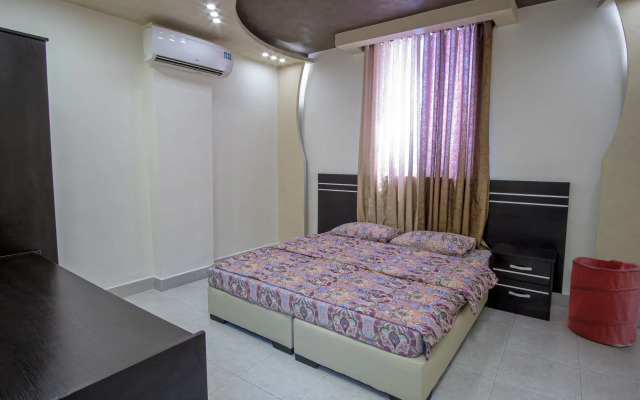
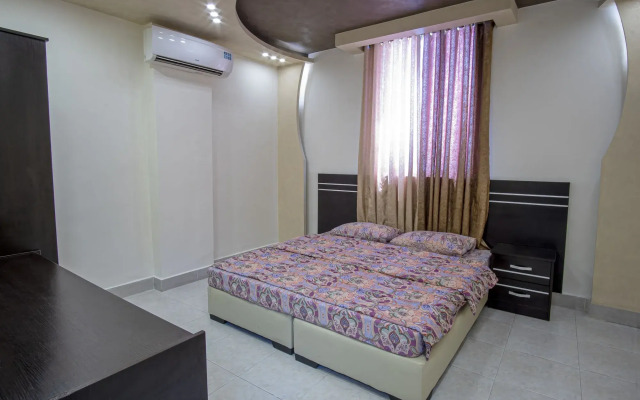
- laundry hamper [567,256,640,348]
